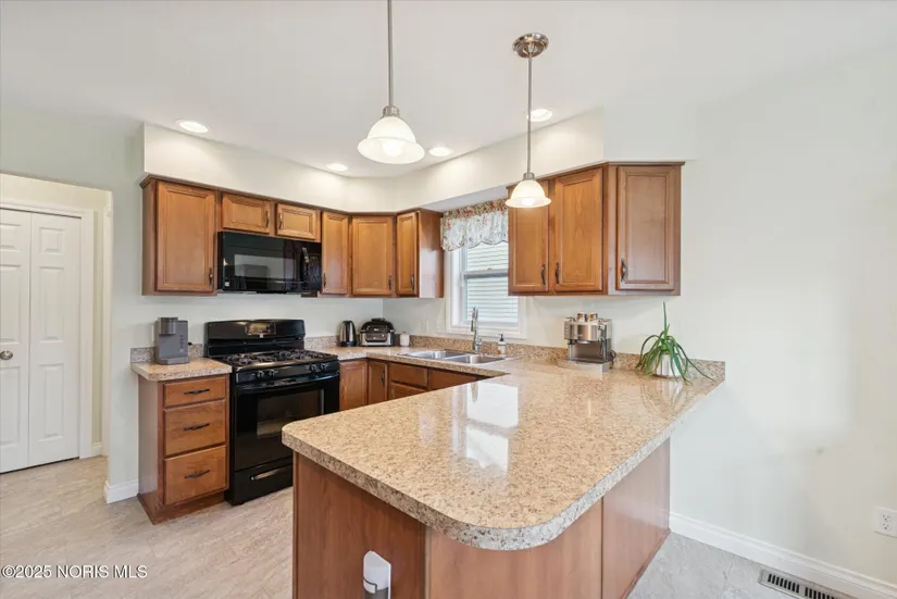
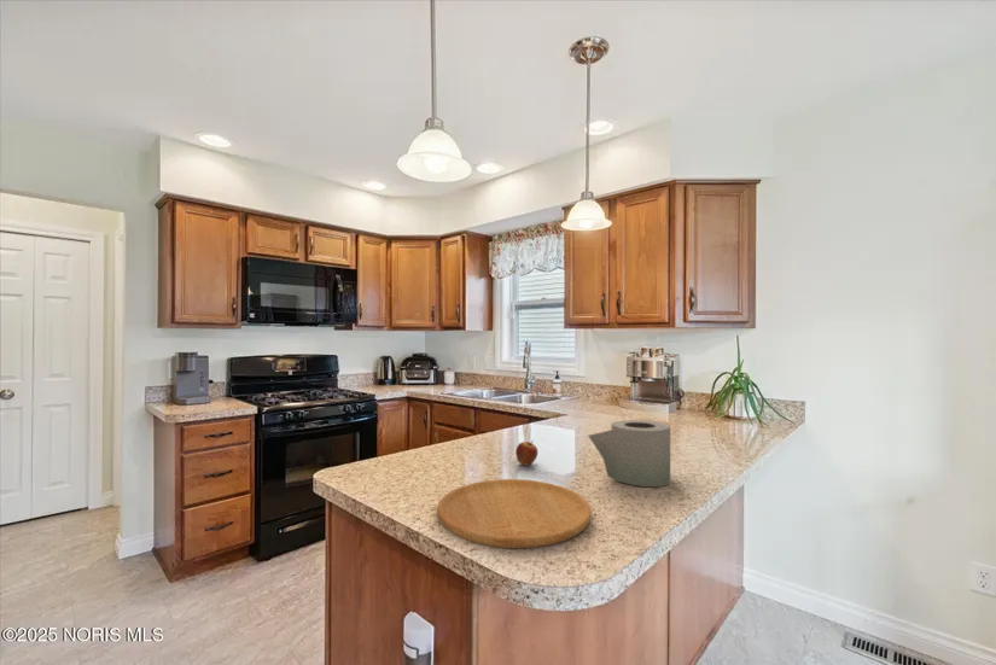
+ cutting board [436,478,593,549]
+ fruit [514,439,538,467]
+ toilet paper roll [587,419,671,488]
